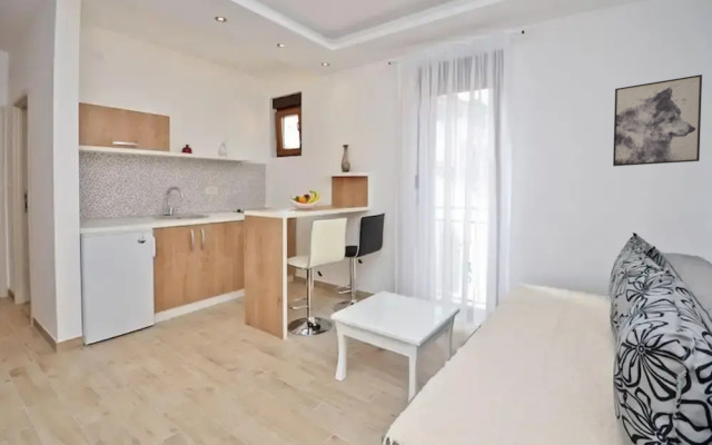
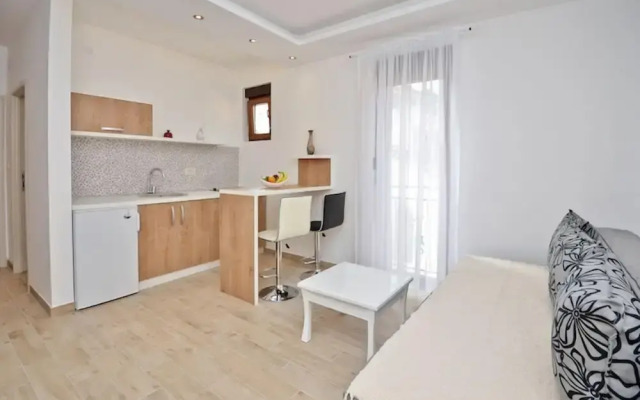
- wall art [612,73,703,167]
